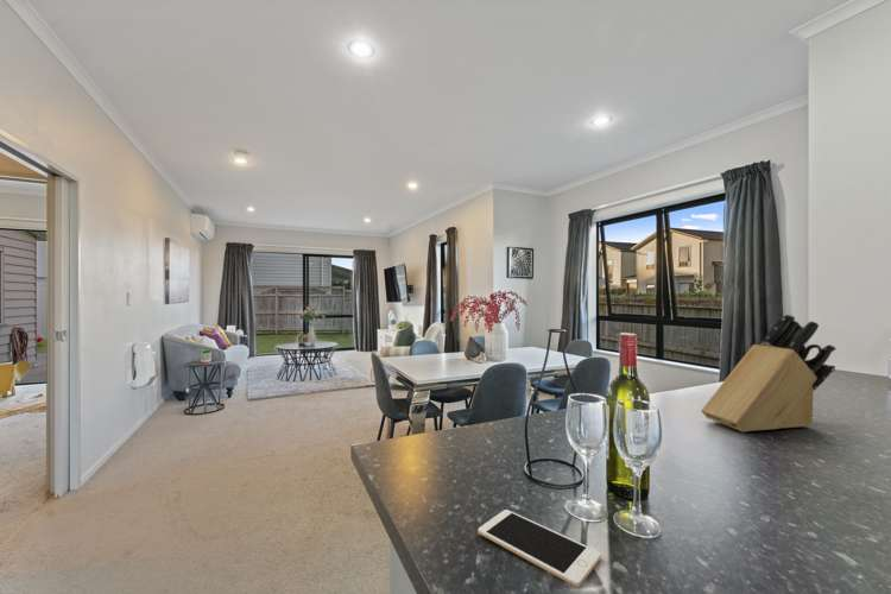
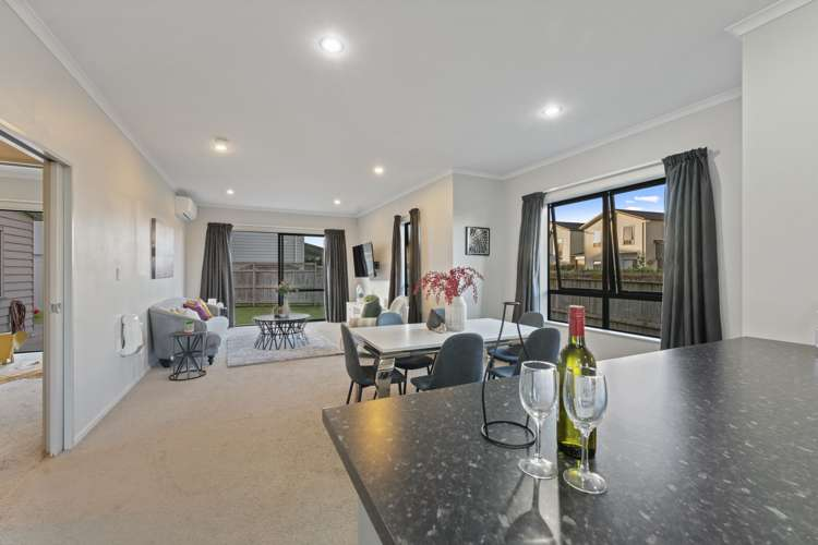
- cell phone [476,508,602,588]
- knife block [700,312,838,432]
